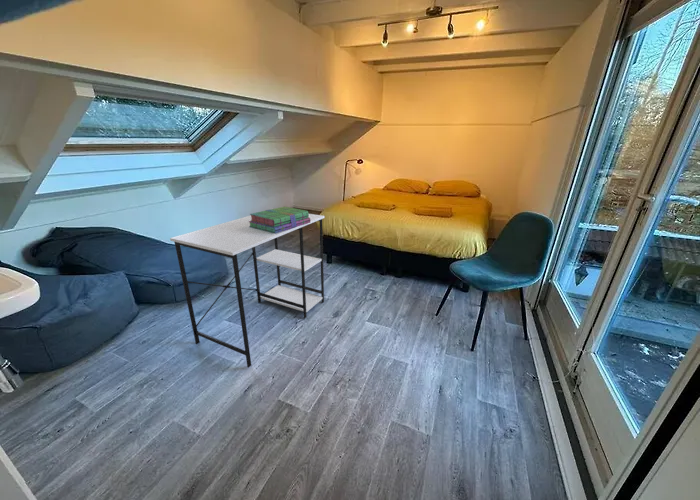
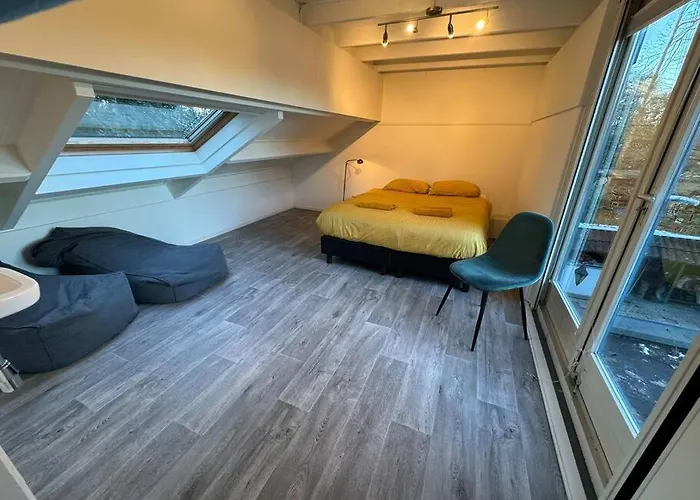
- stack of books [249,206,311,233]
- desk [169,213,326,368]
